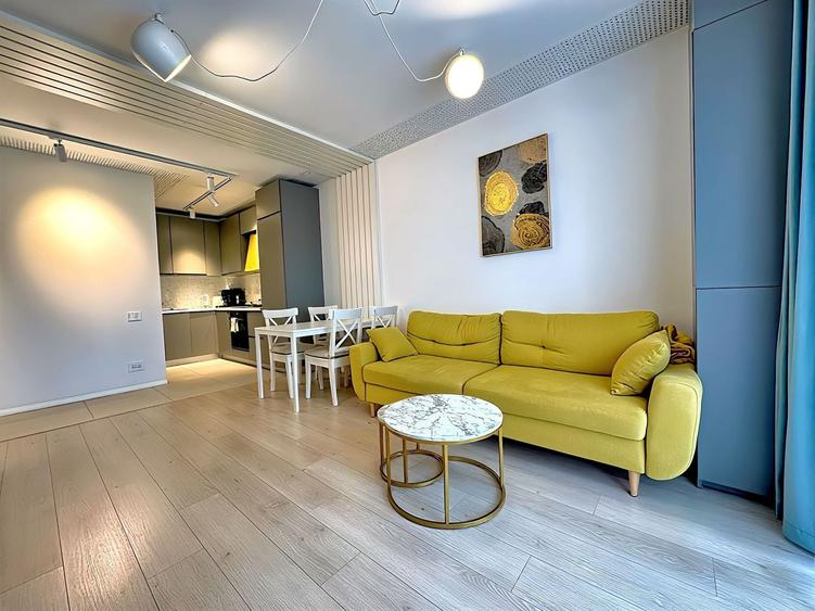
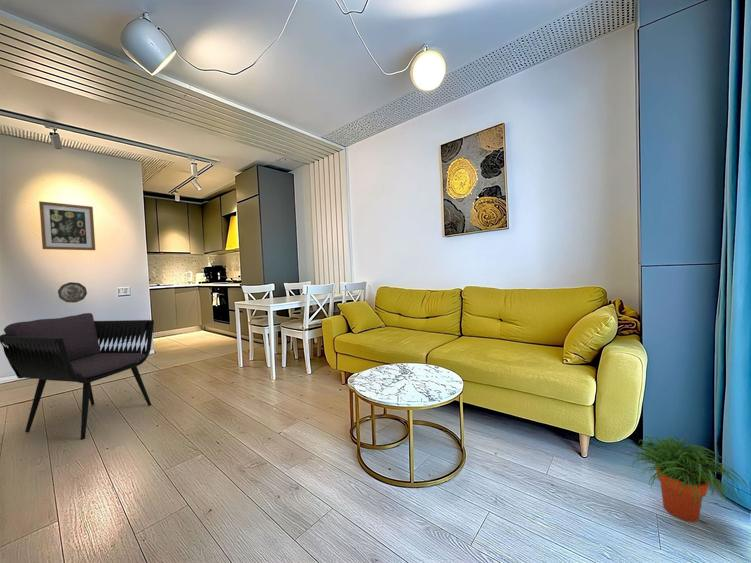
+ armchair [0,312,155,440]
+ decorative plate [57,281,88,304]
+ wall art [38,200,96,251]
+ potted plant [627,435,749,523]
